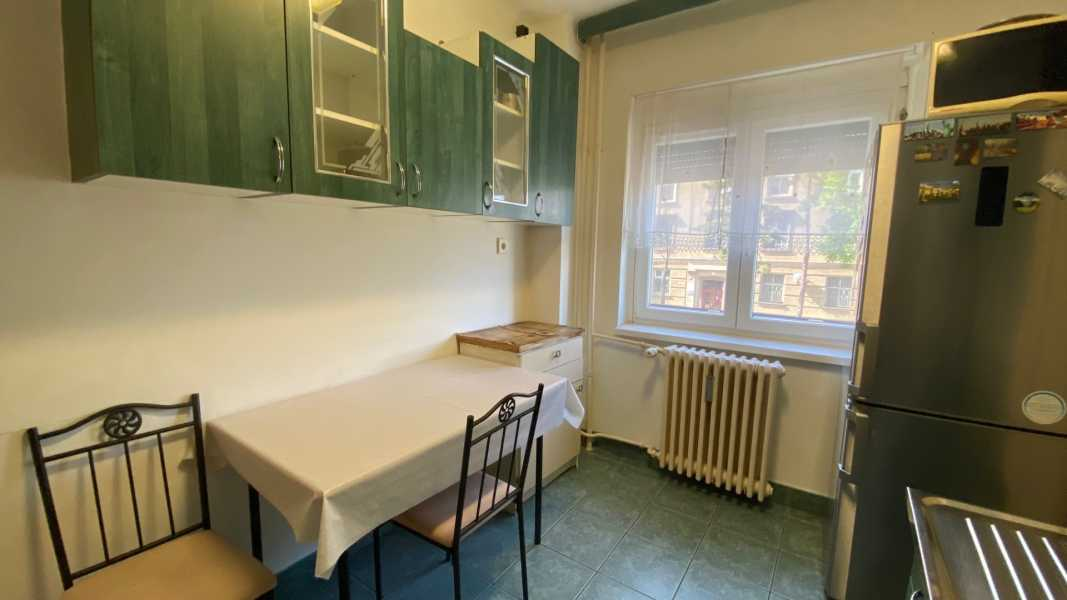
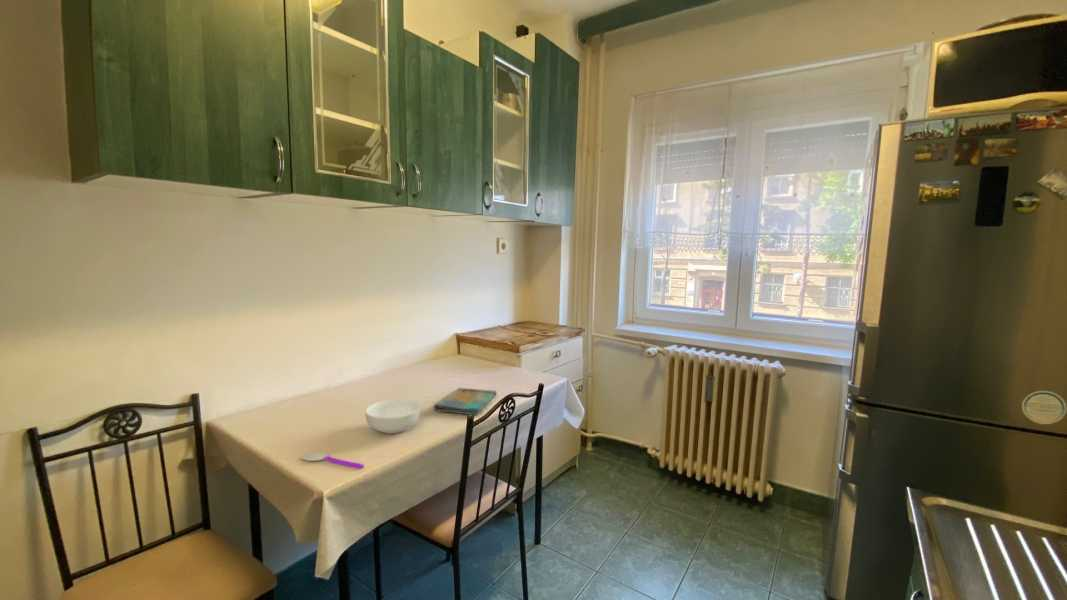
+ cereal bowl [364,398,421,435]
+ spoon [301,451,364,469]
+ dish towel [432,387,497,416]
